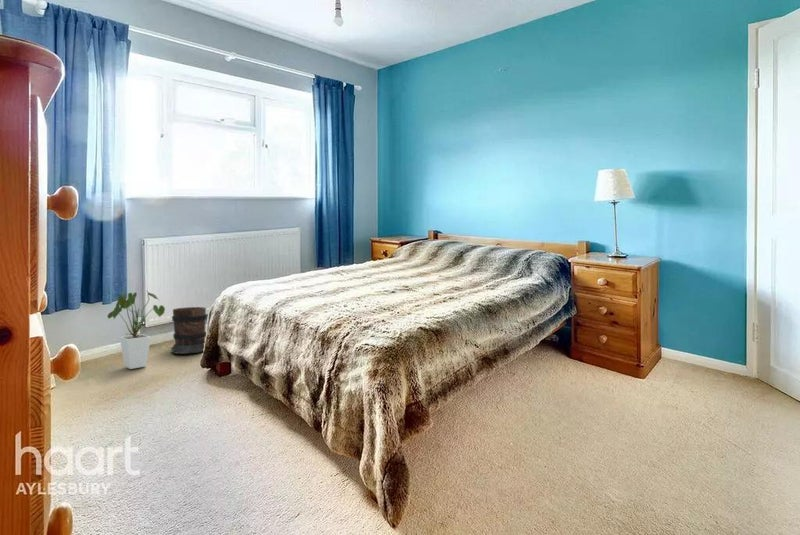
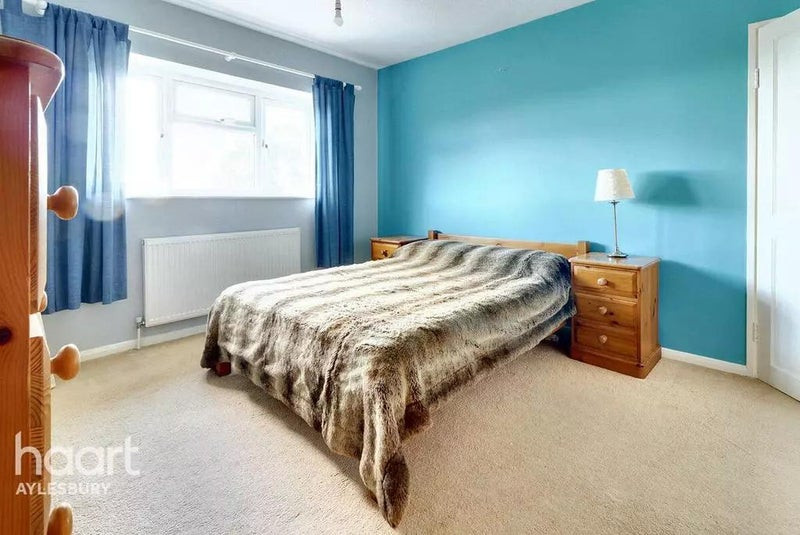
- house plant [106,290,166,370]
- wooden barrel [170,306,208,355]
